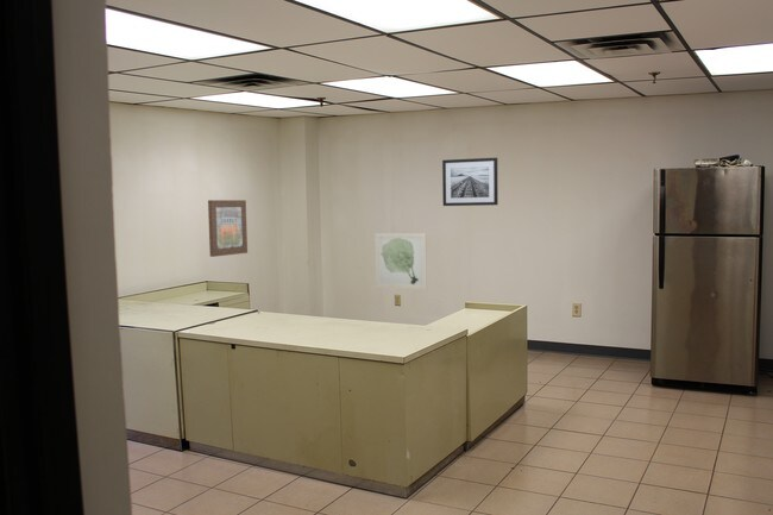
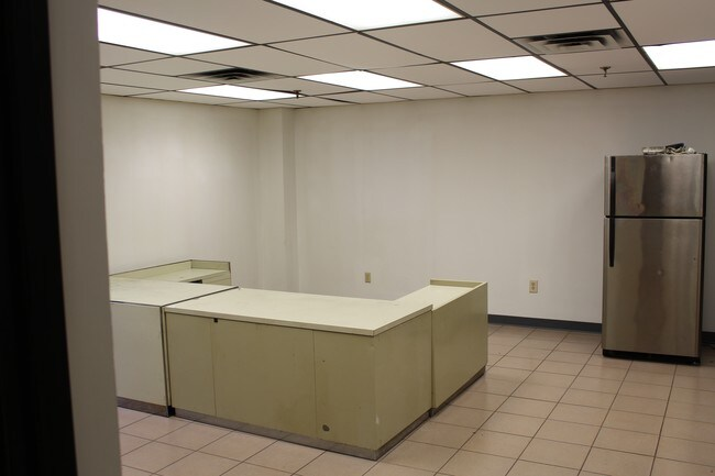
- wall art [373,232,428,290]
- wall art [207,199,249,258]
- wall art [441,157,499,207]
